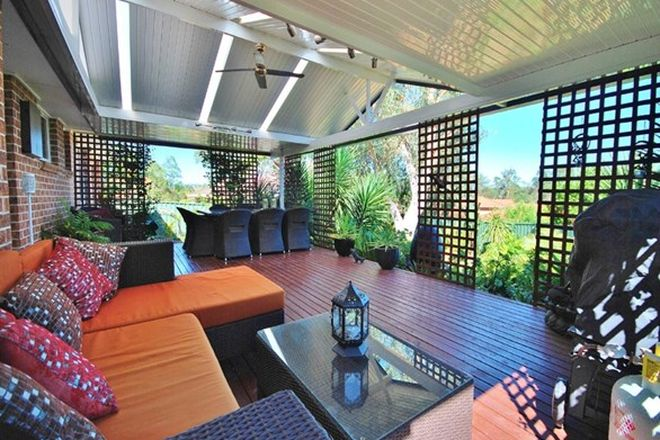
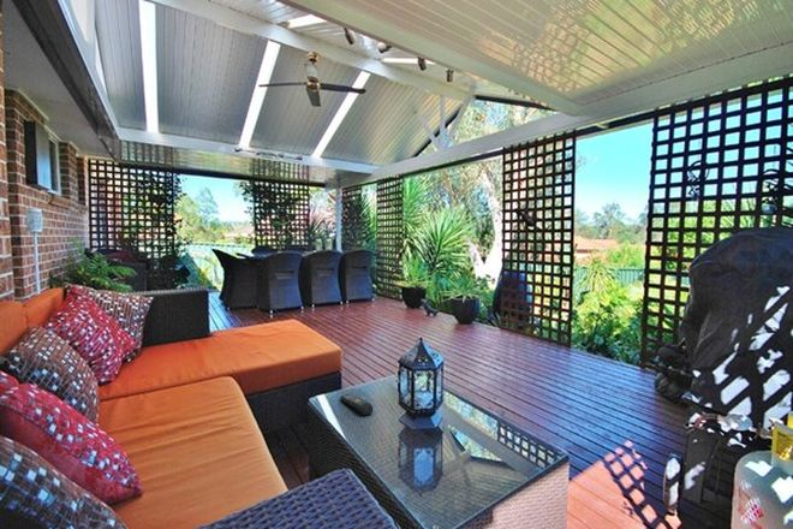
+ remote control [339,393,374,416]
